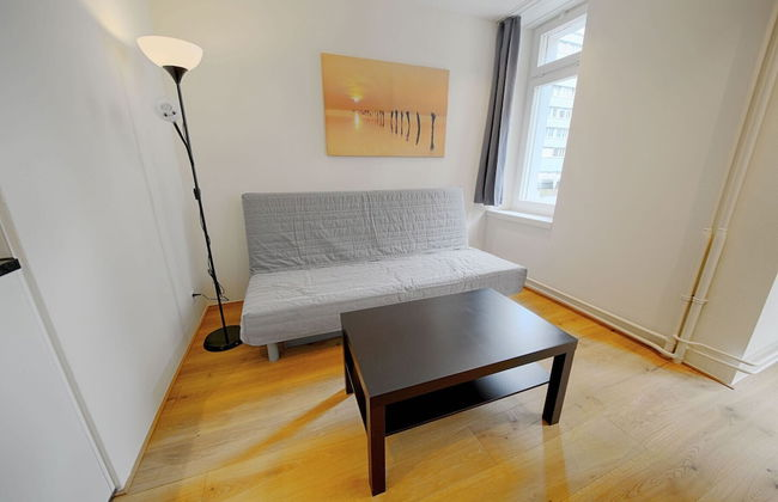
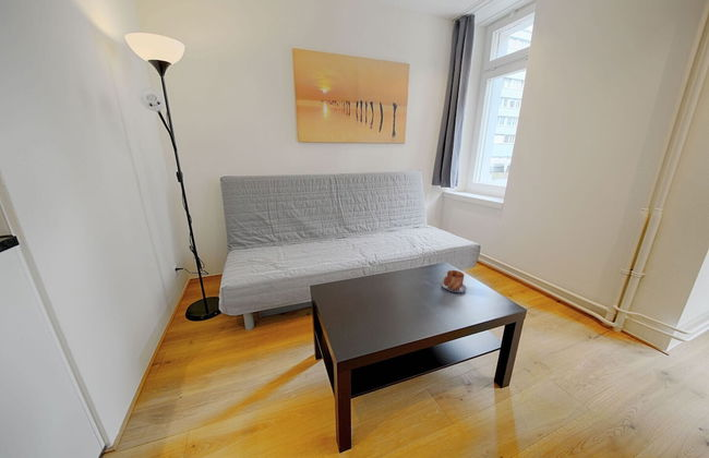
+ mug [441,269,468,293]
